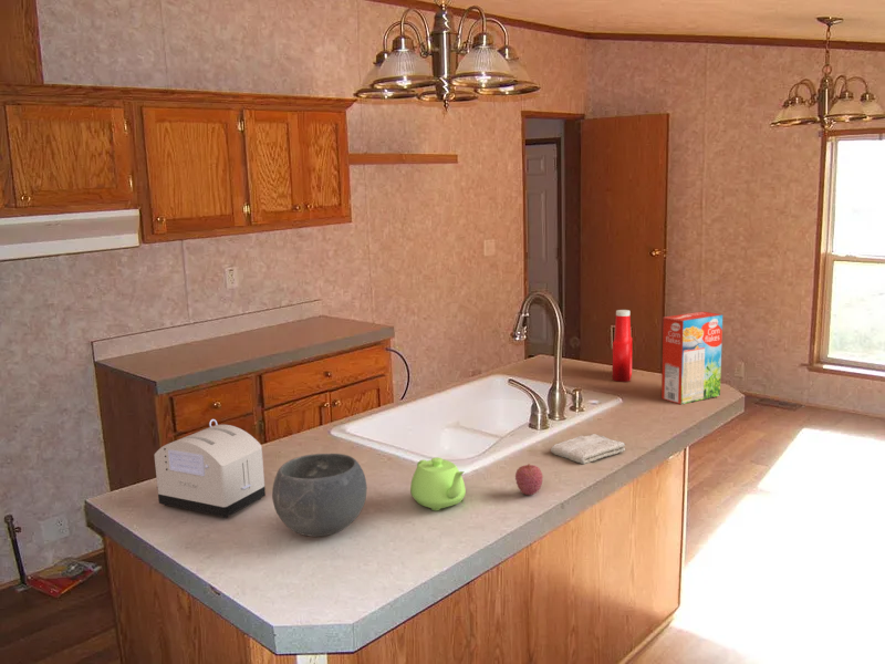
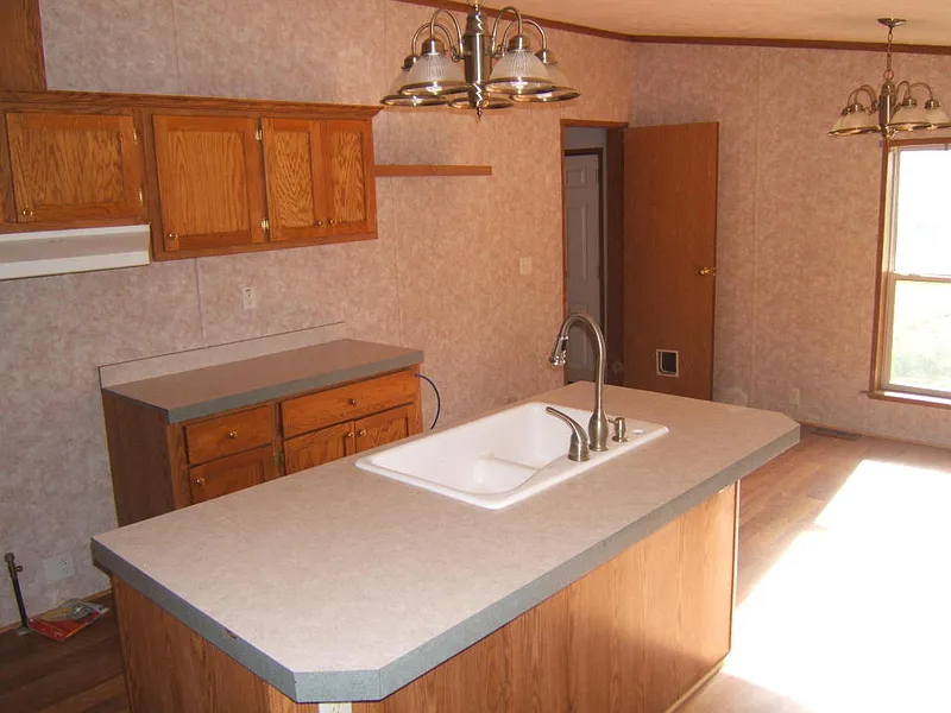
- soap bottle [612,309,634,383]
- teapot [409,456,467,511]
- washcloth [550,433,626,465]
- cereal box [660,311,723,405]
- fruit [514,463,544,497]
- bowl [271,453,368,538]
- toaster [153,418,267,519]
